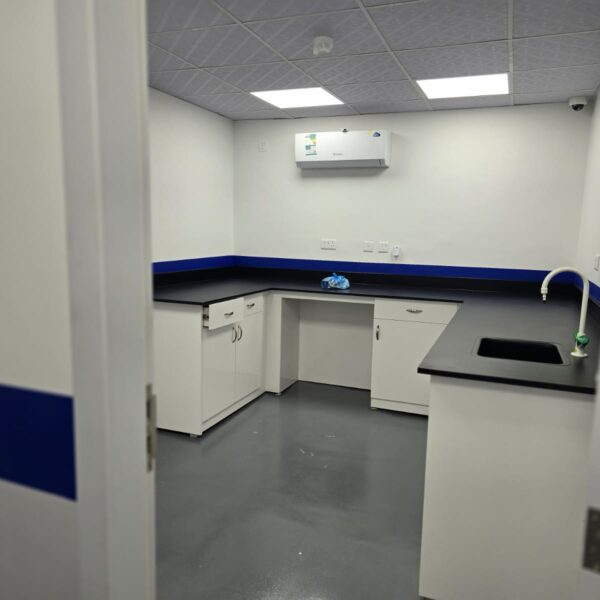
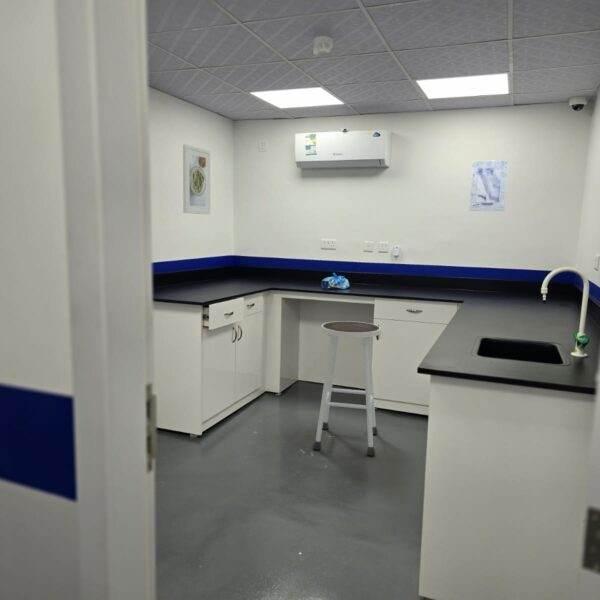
+ stool [312,320,382,456]
+ wall art [468,159,509,212]
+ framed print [182,143,211,216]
